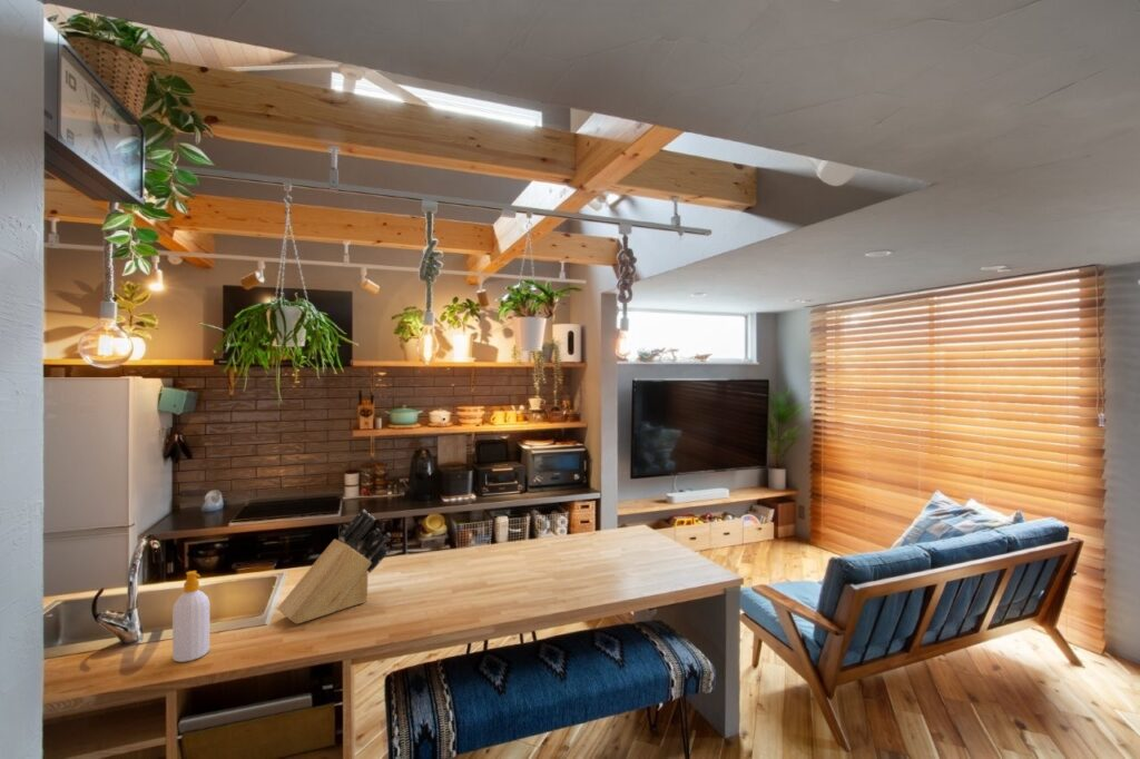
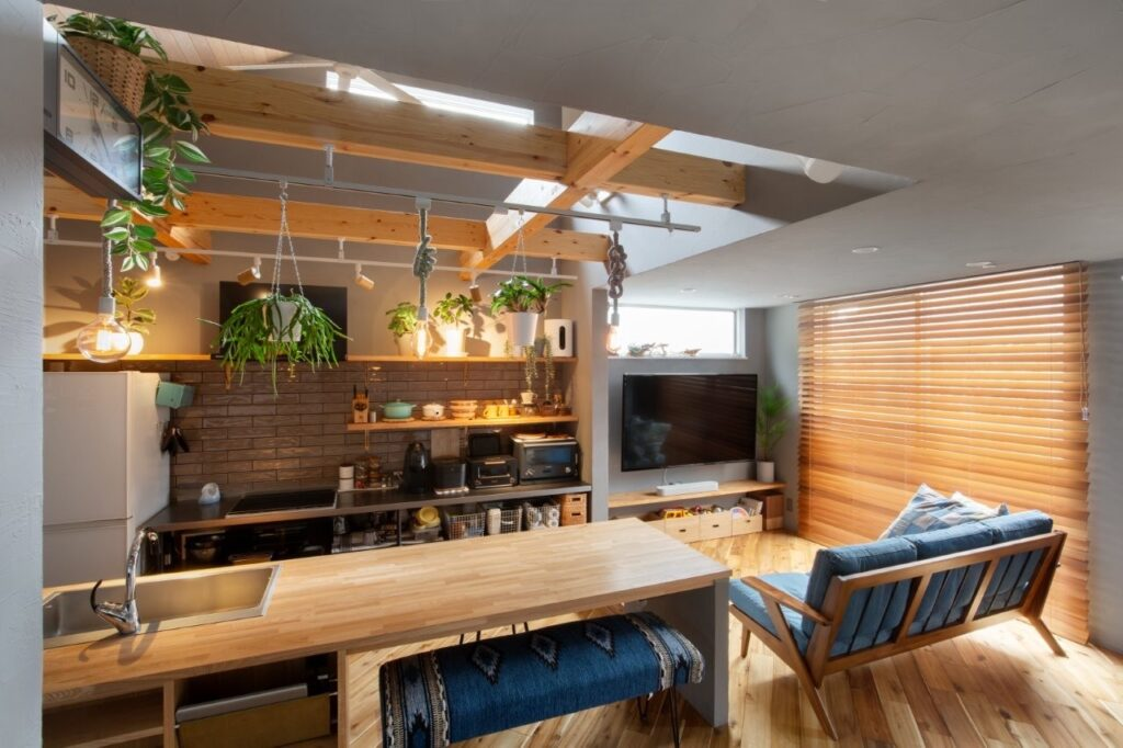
- knife block [276,509,392,624]
- soap bottle [171,570,210,663]
